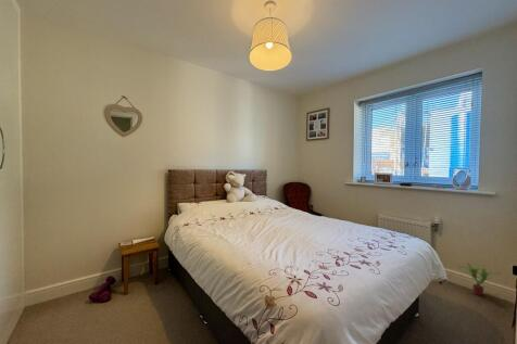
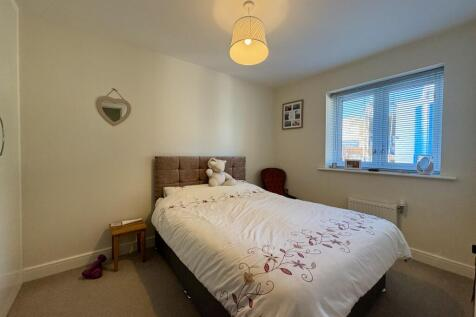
- potted plant [459,262,501,296]
